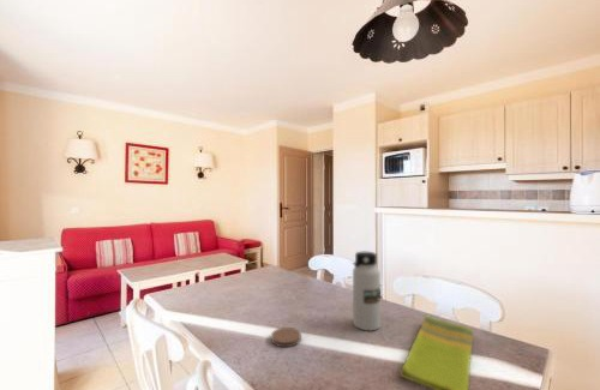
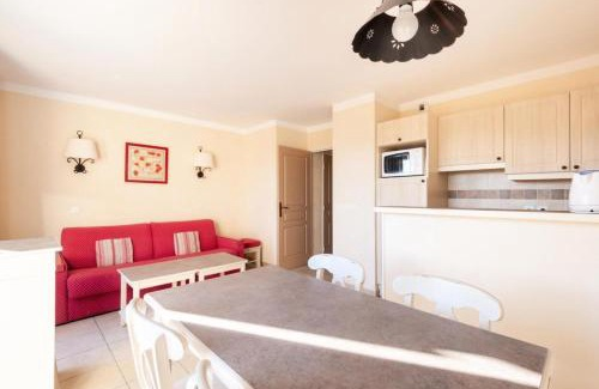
- coaster [270,326,302,348]
- dish towel [400,314,474,390]
- water bottle [352,251,382,331]
